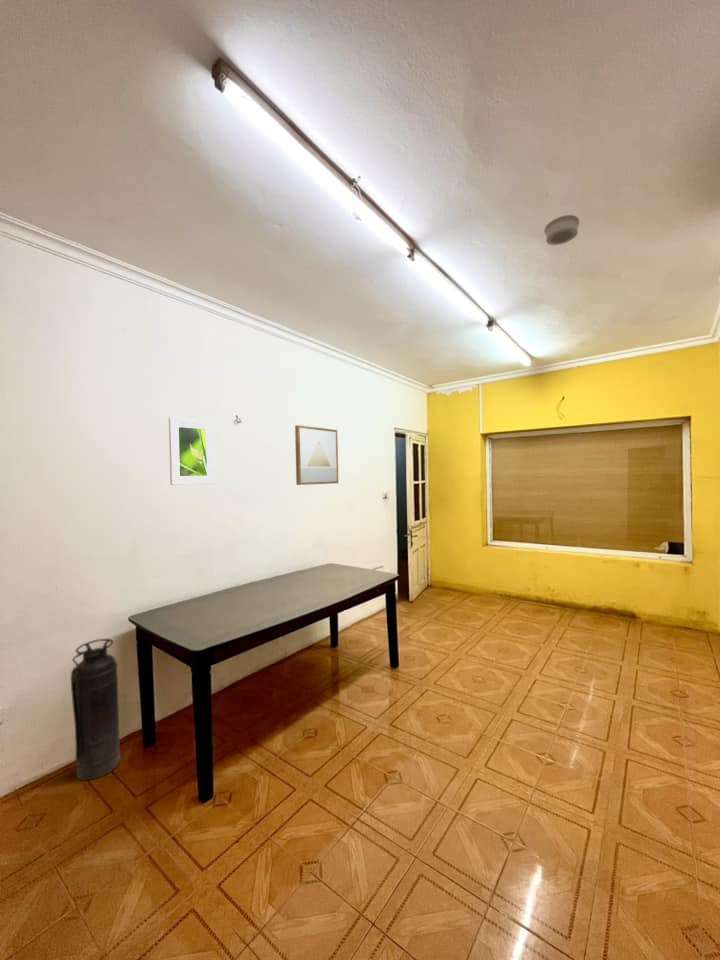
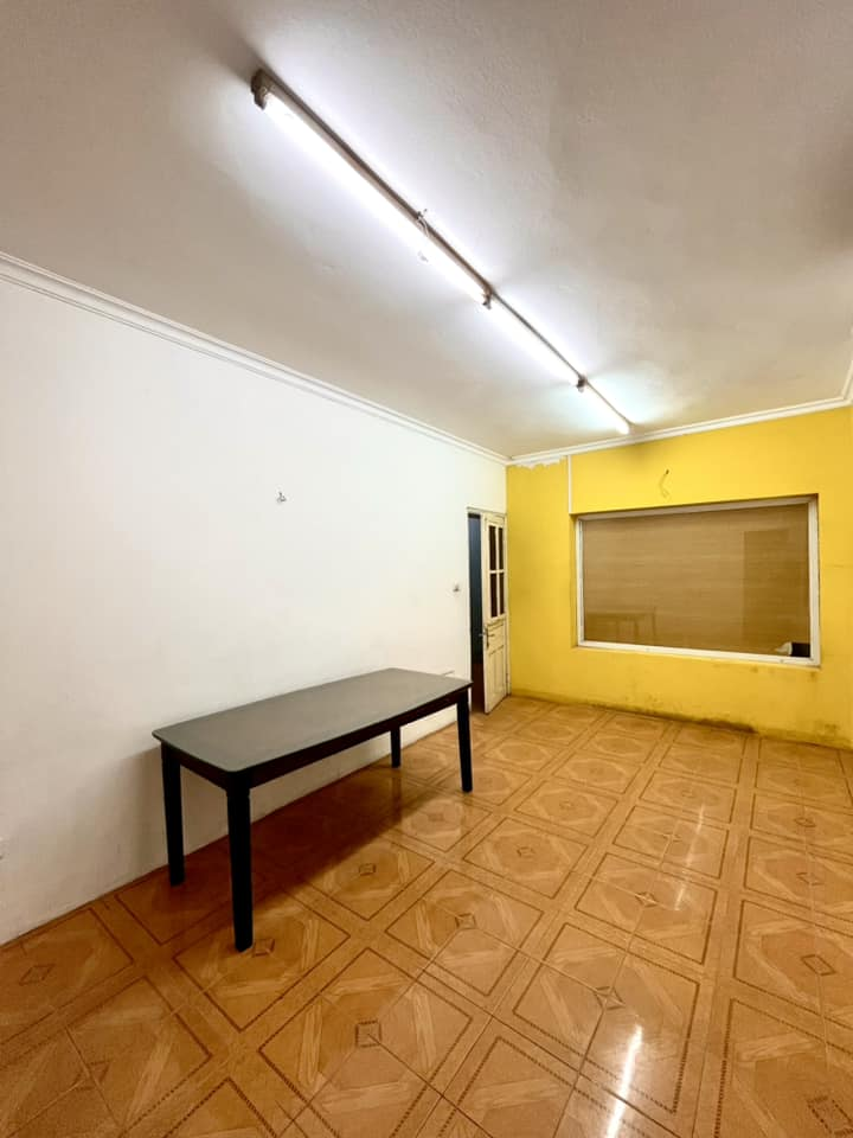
- wall art [294,424,339,486]
- smoke detector [544,214,580,246]
- fire extinguisher [69,638,122,781]
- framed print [168,416,216,486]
